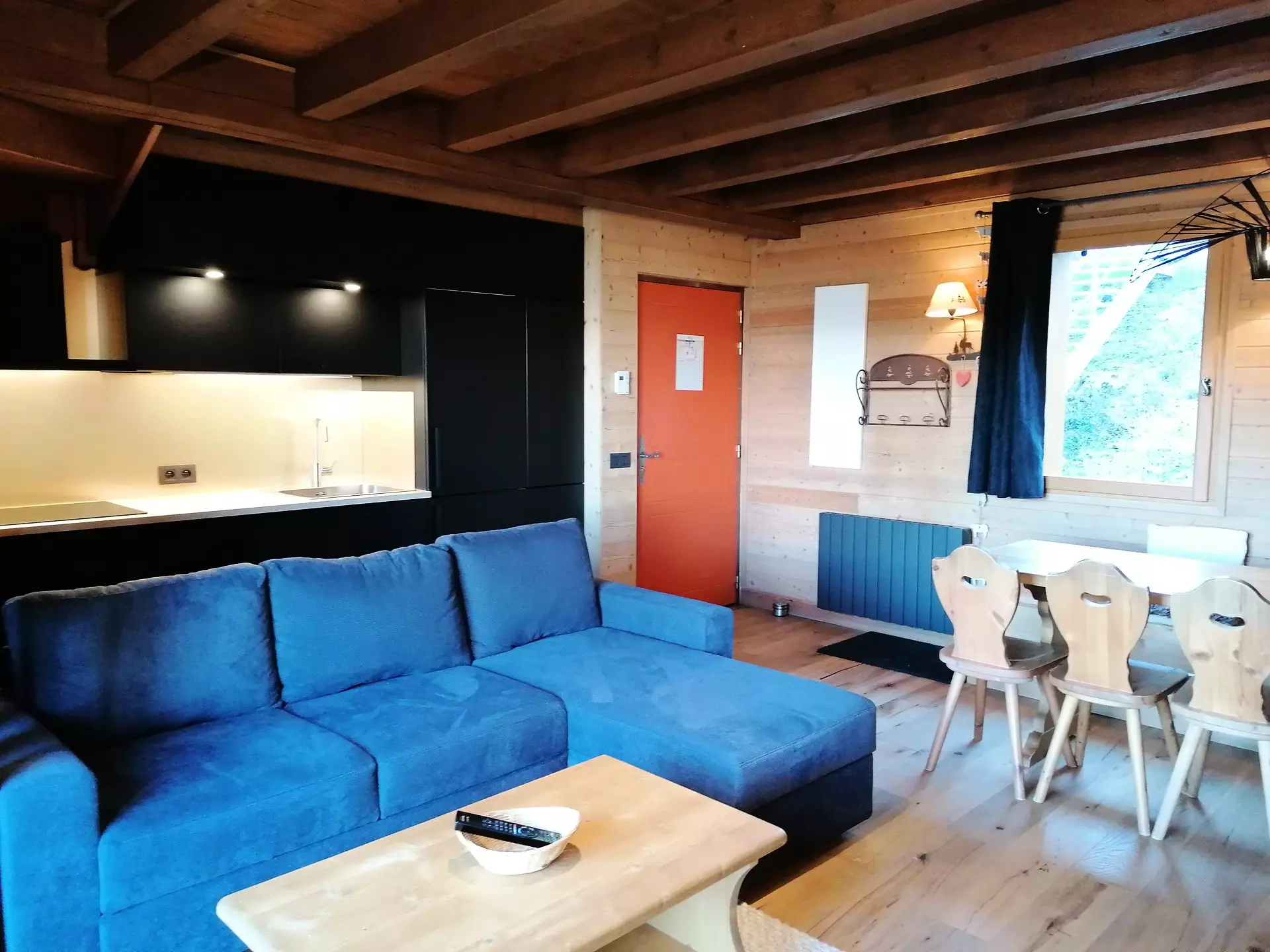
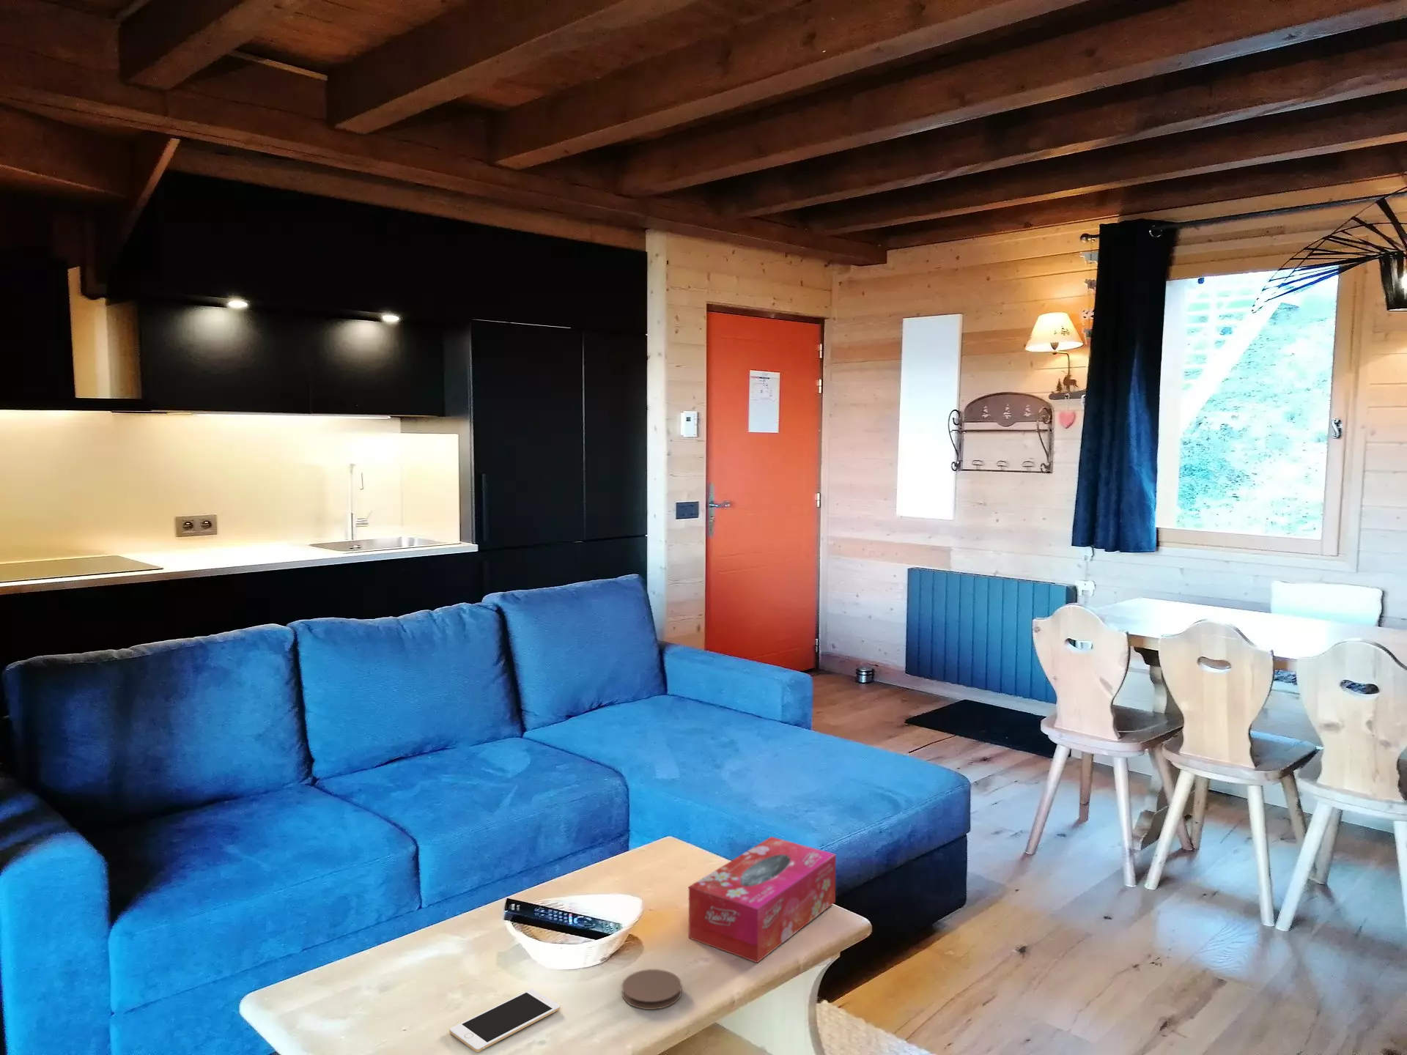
+ cell phone [449,989,561,1053]
+ tissue box [688,836,836,963]
+ coaster [622,969,682,1011]
